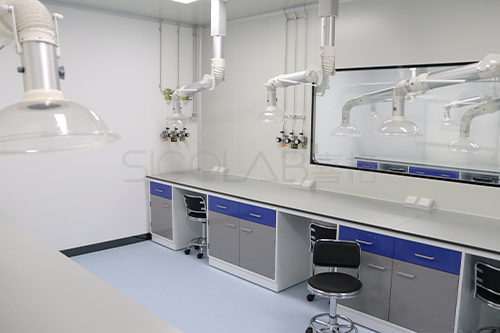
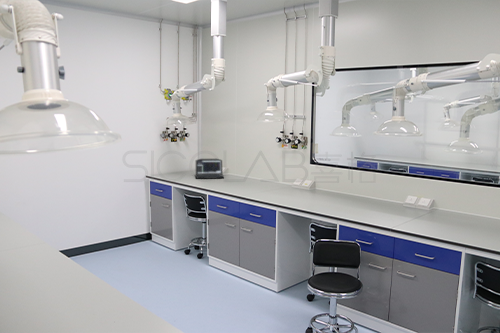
+ laptop [195,158,225,180]
